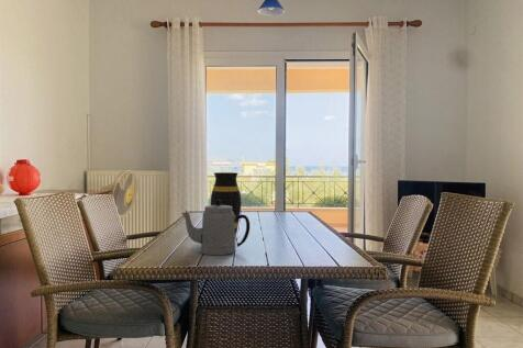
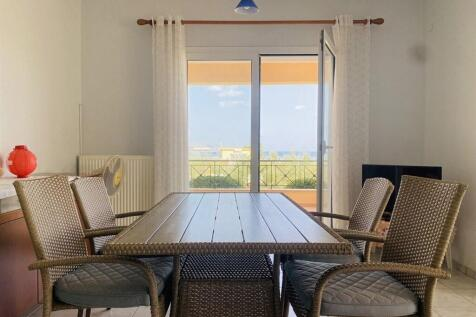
- teapot [181,200,251,256]
- vase [210,171,242,237]
